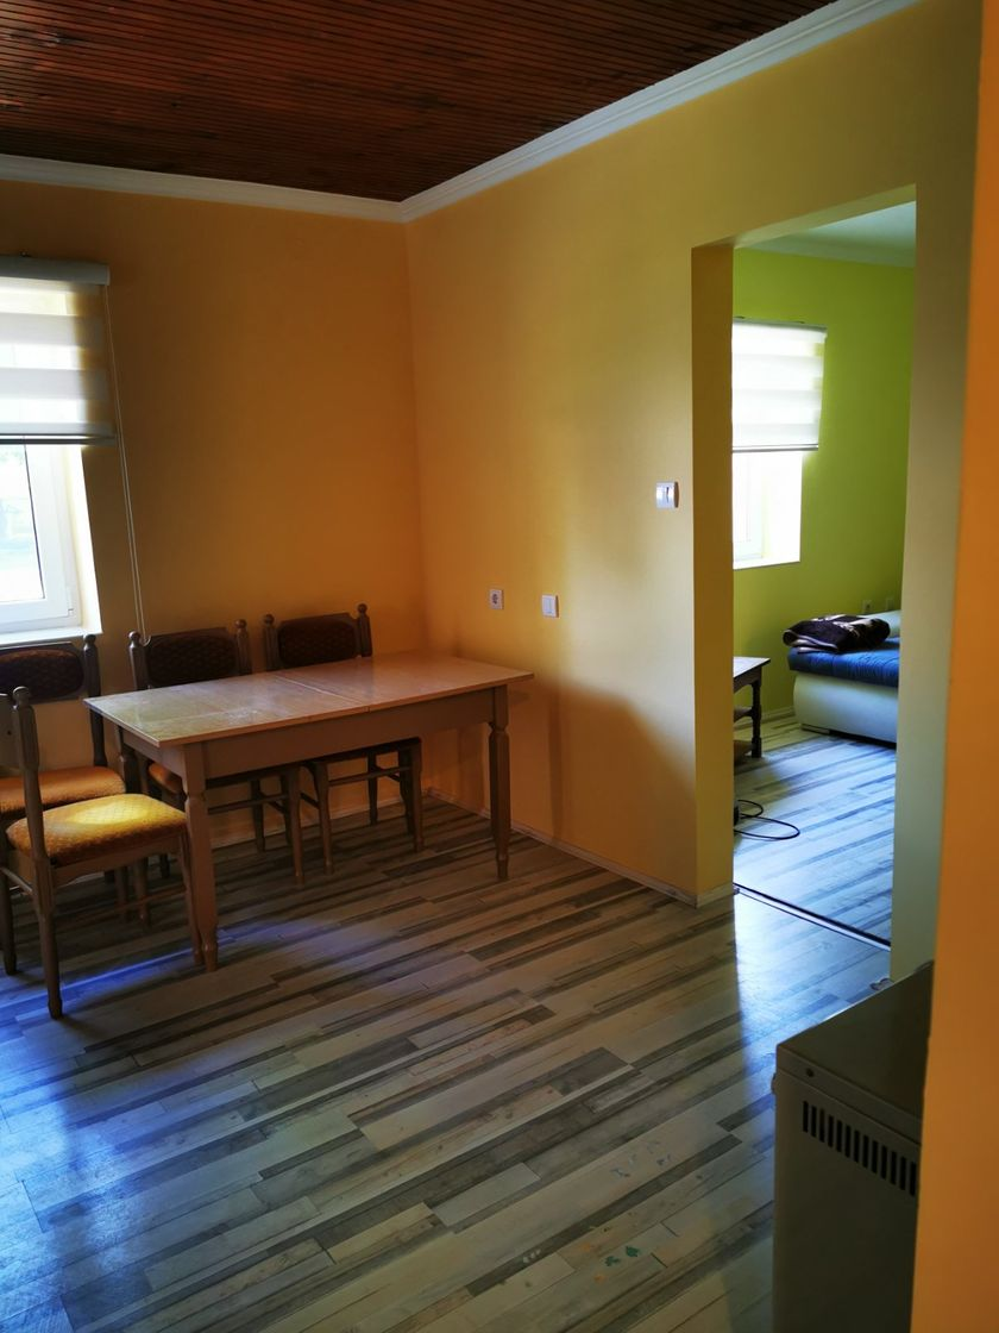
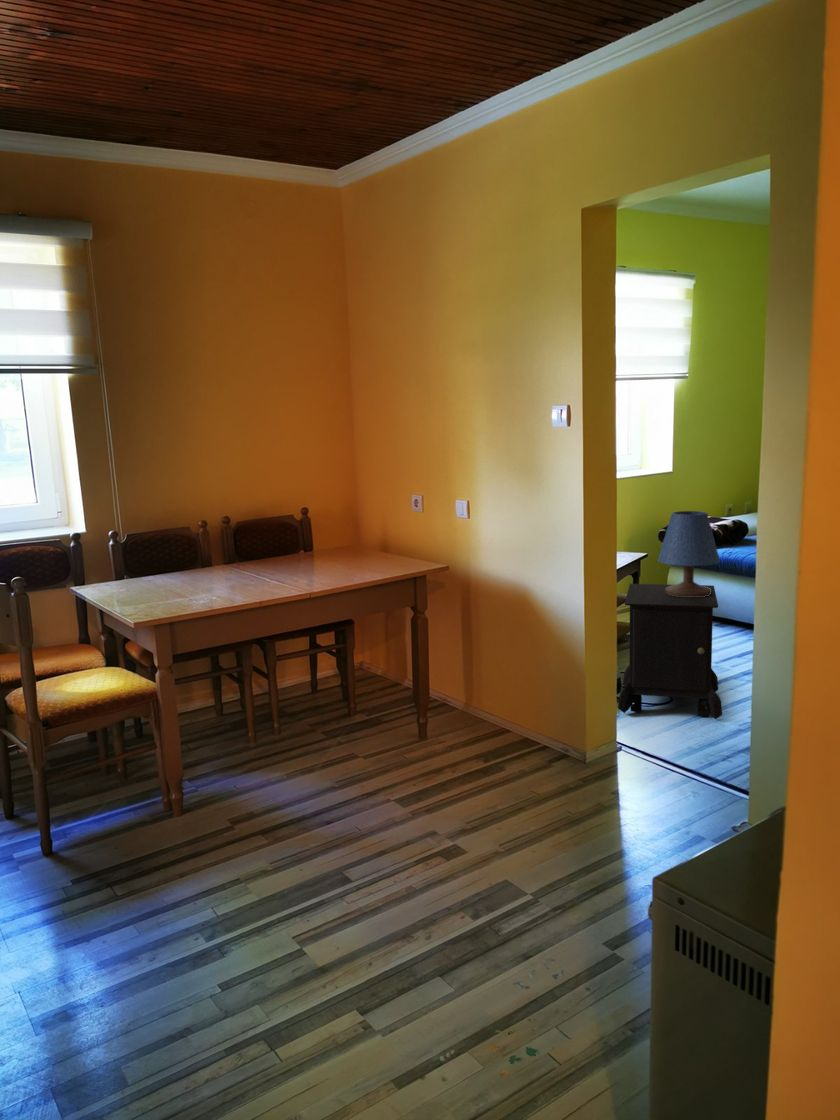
+ table lamp [657,510,721,597]
+ nightstand [617,583,723,720]
